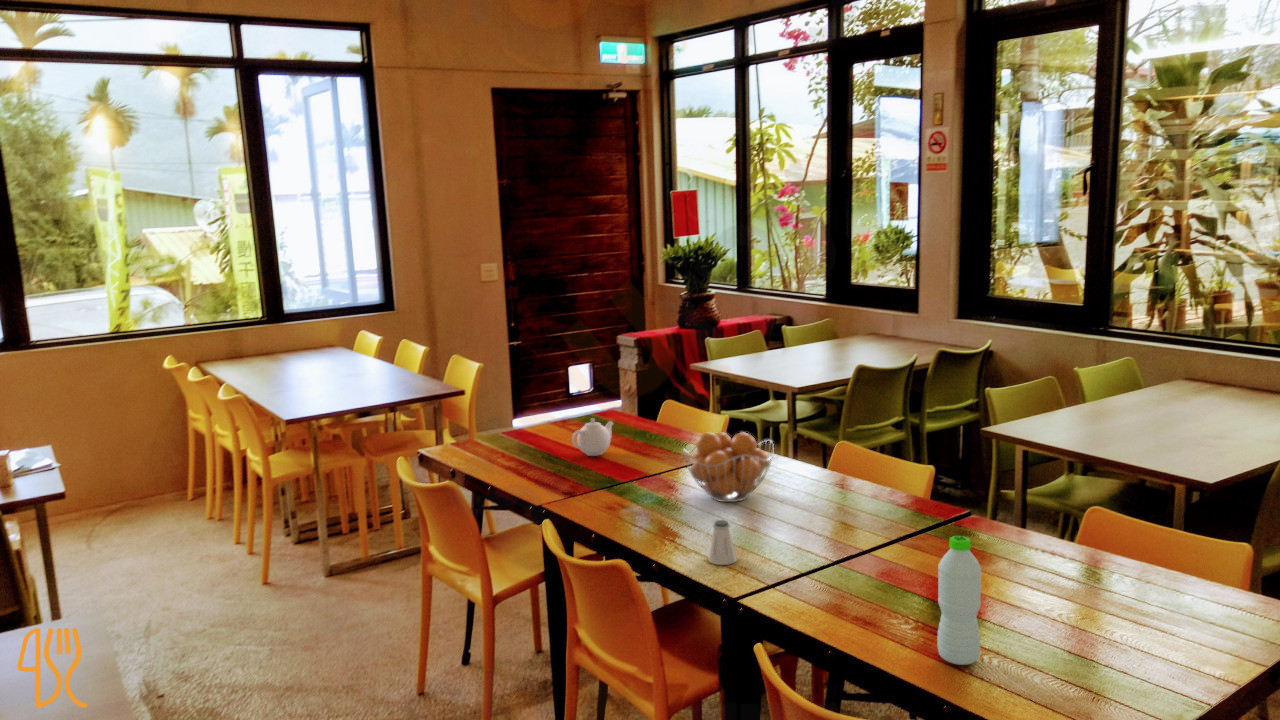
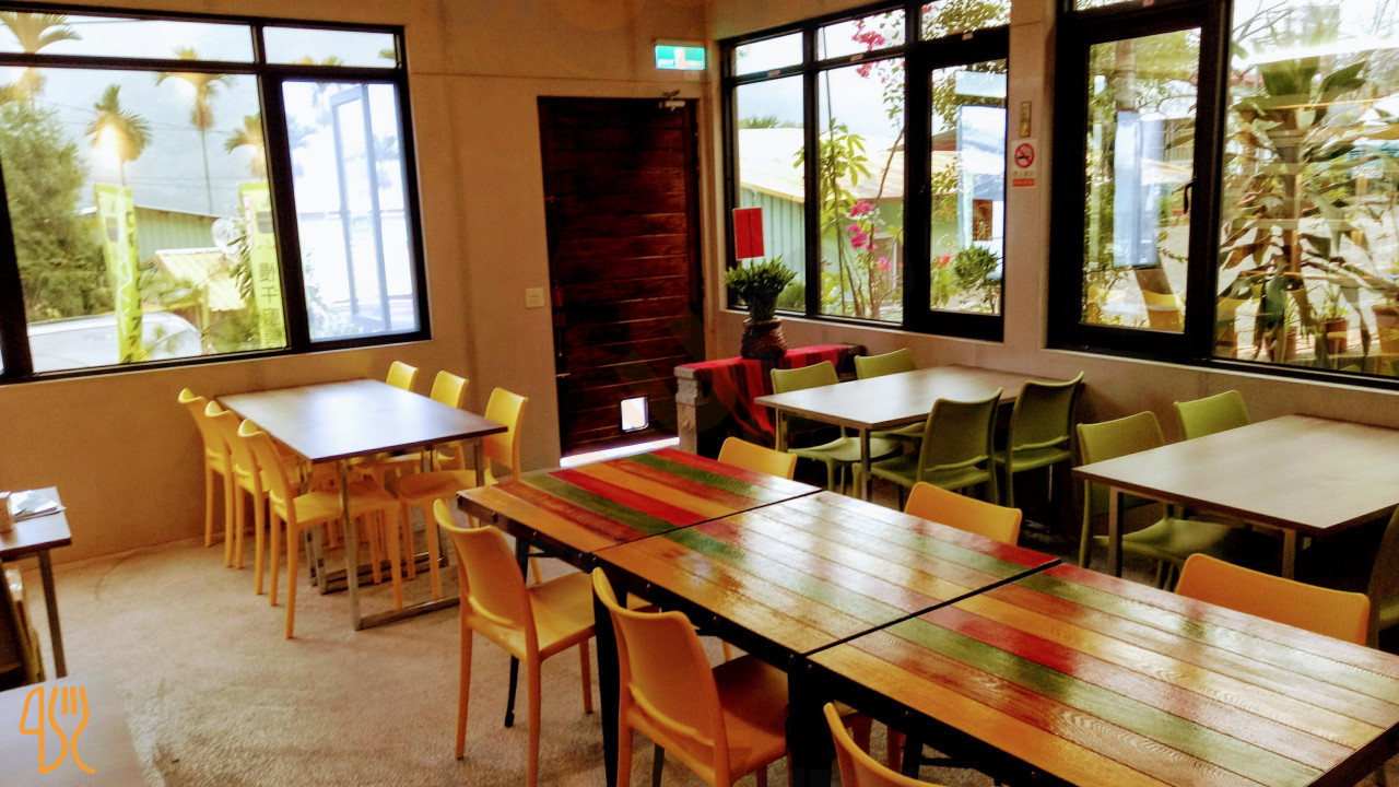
- fruit basket [682,431,775,503]
- teapot [571,417,615,457]
- water bottle [936,535,982,666]
- saltshaker [707,519,738,566]
